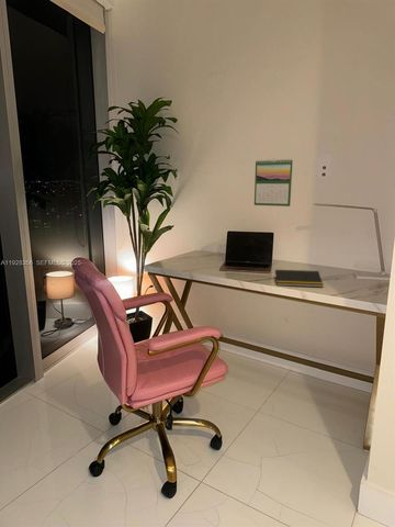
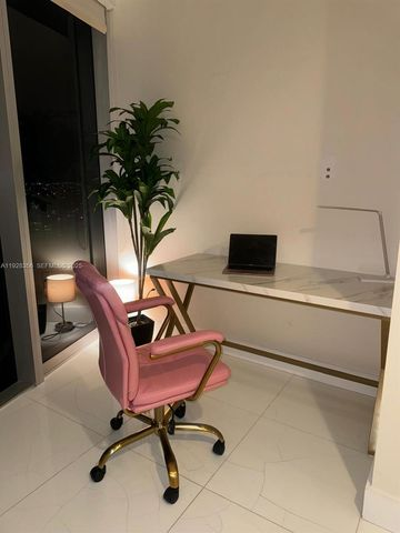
- notepad [273,269,325,289]
- calendar [253,158,294,208]
